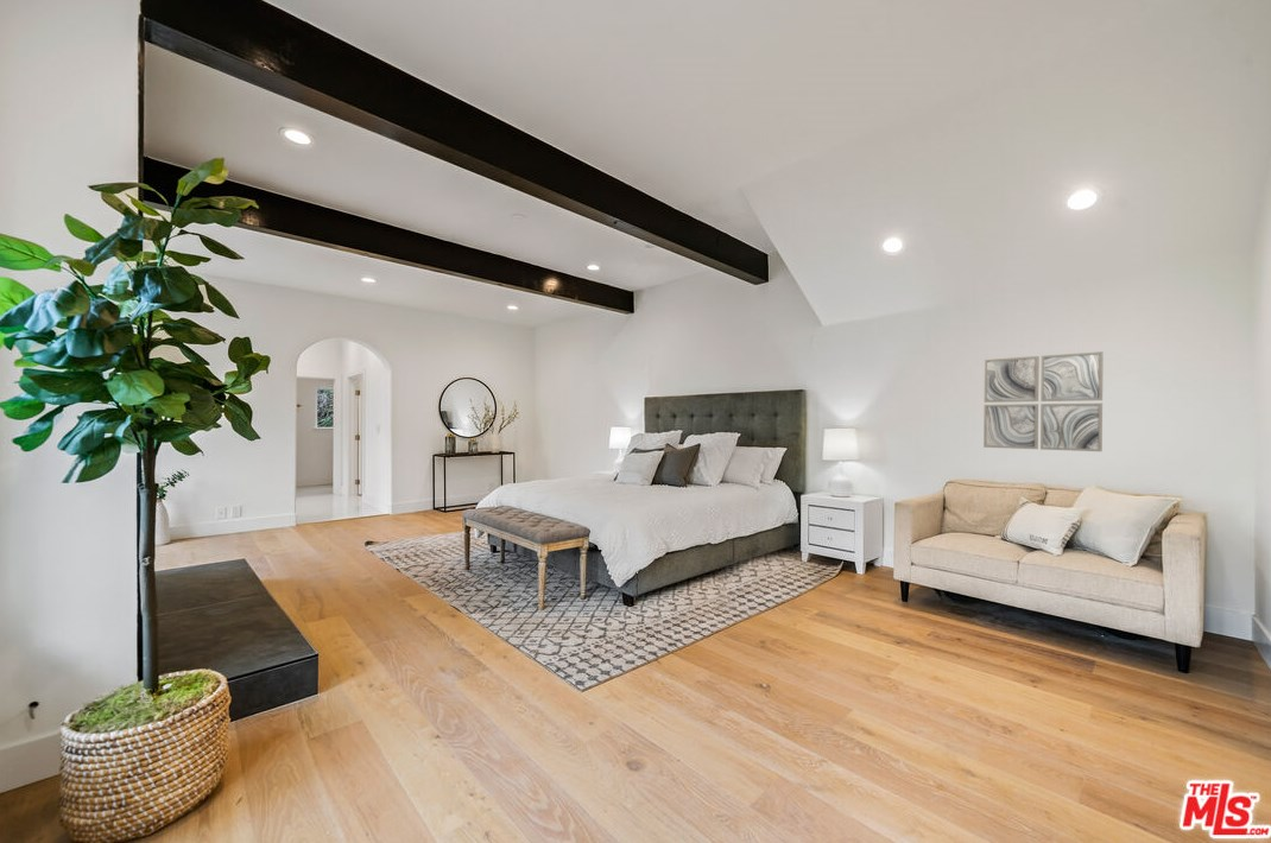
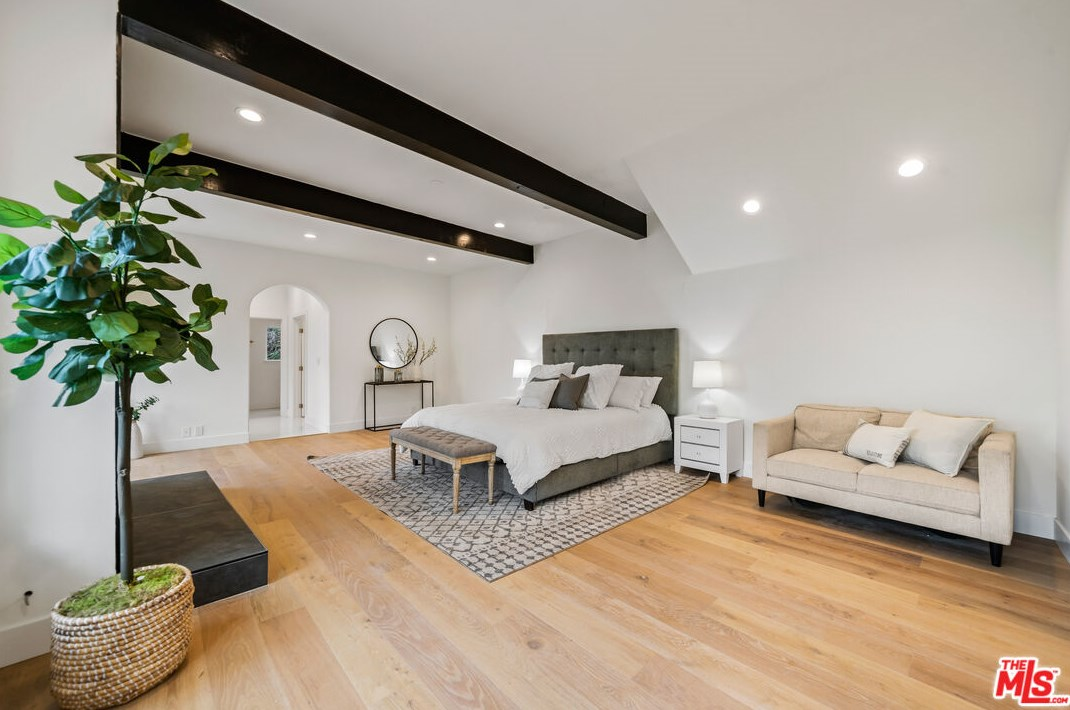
- wall art [982,350,1105,452]
